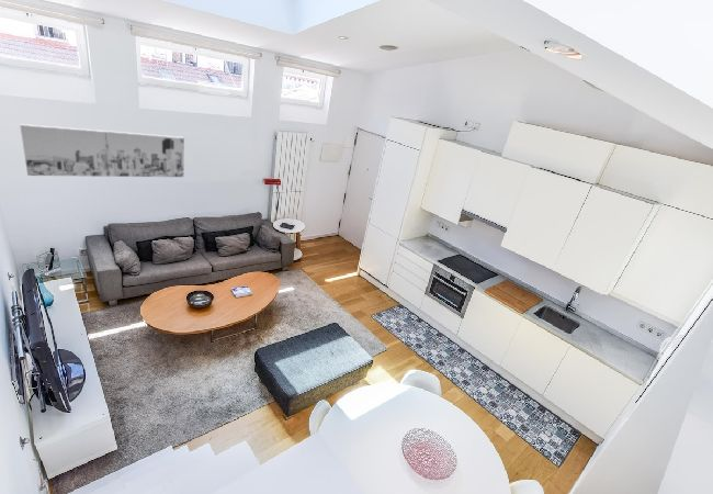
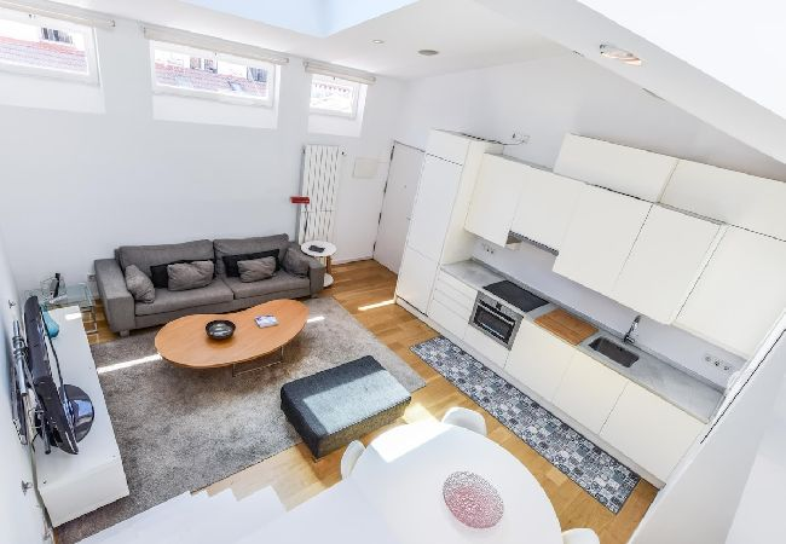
- wall art [19,123,185,178]
